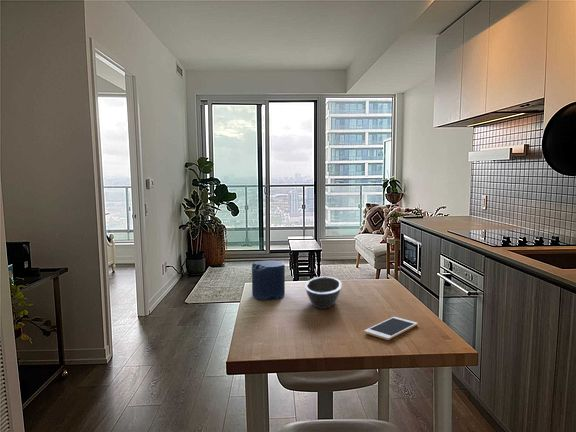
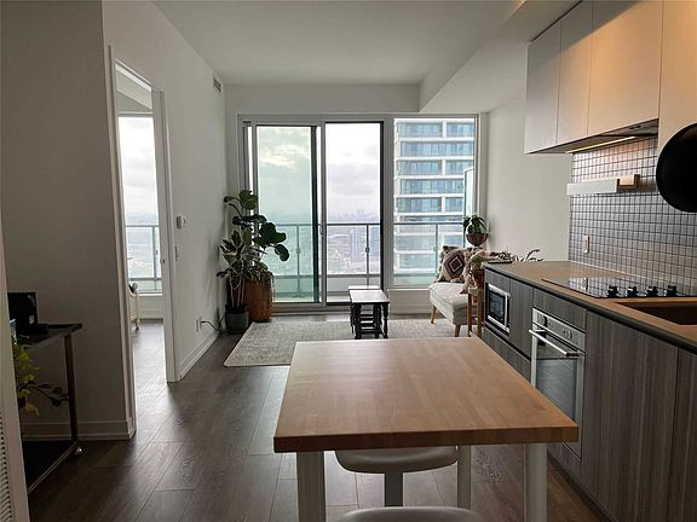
- bowl [304,276,343,310]
- candle [251,260,286,301]
- cell phone [363,316,418,341]
